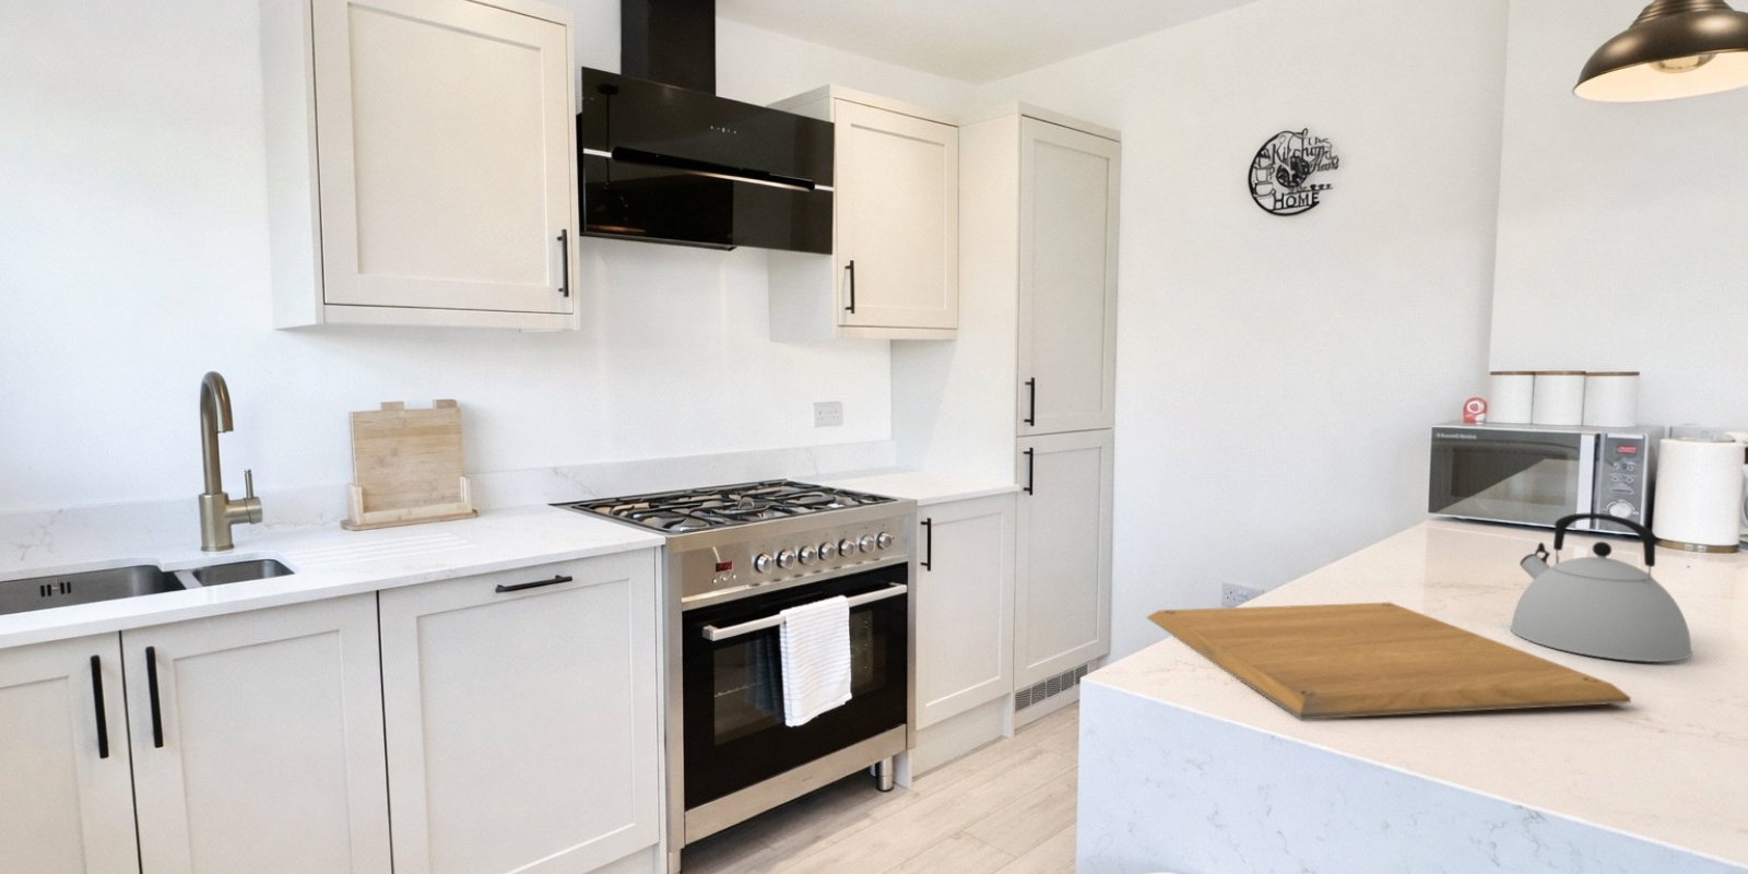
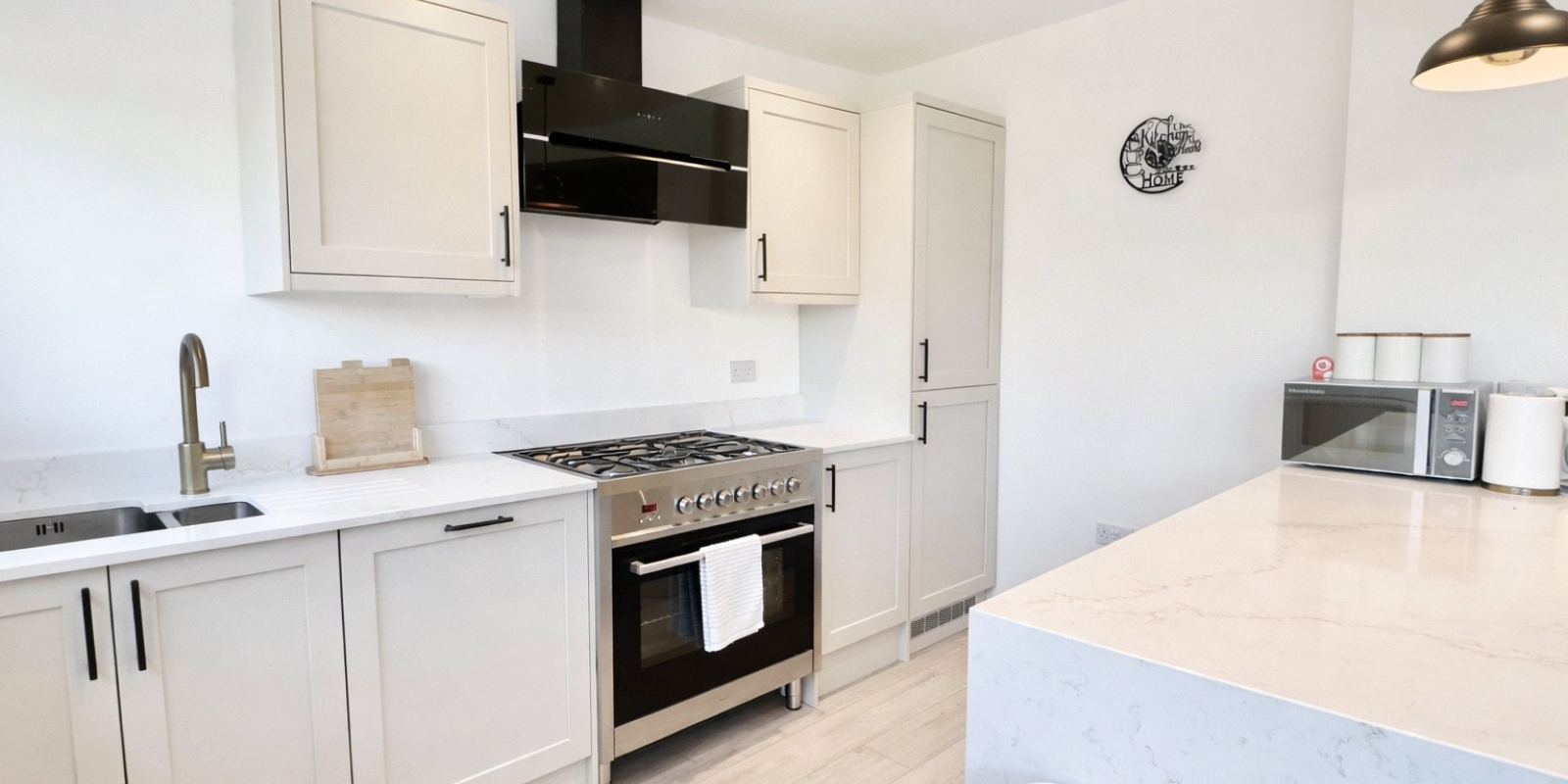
- chopping board [1146,601,1632,720]
- kettle [1509,513,1693,663]
